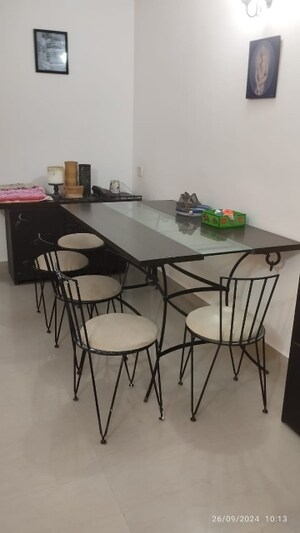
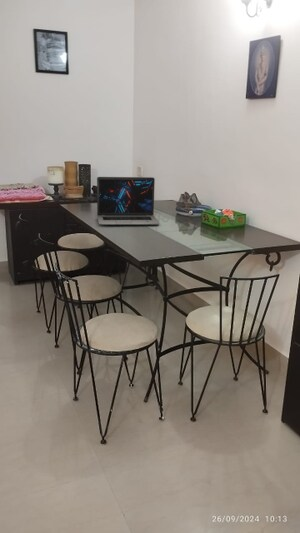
+ laptop [96,176,160,226]
